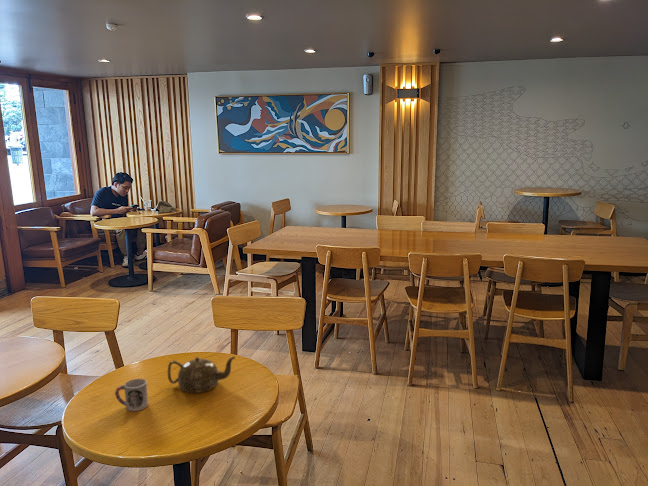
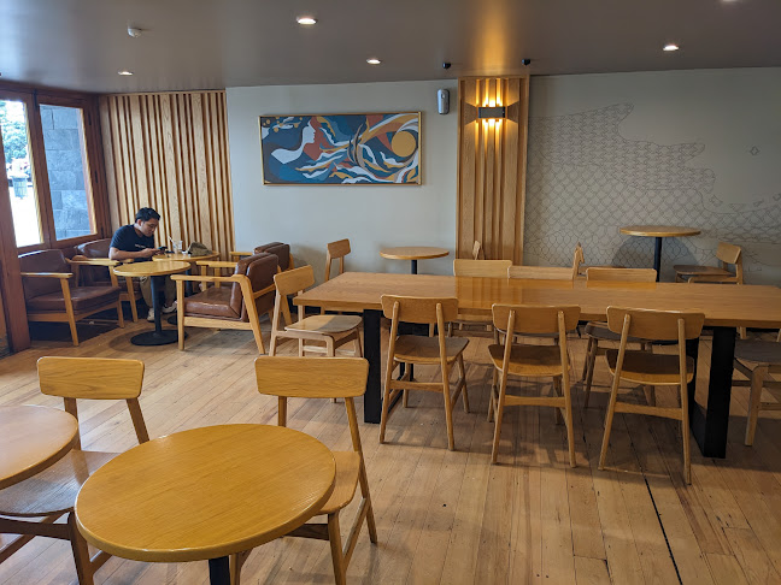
- teapot [167,356,236,394]
- cup [114,378,149,412]
